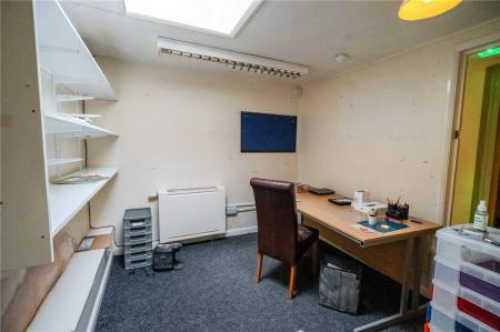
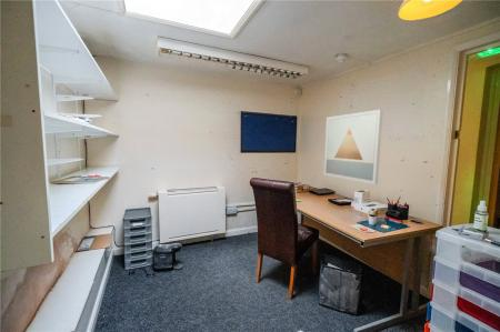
+ wall art [323,109,384,185]
